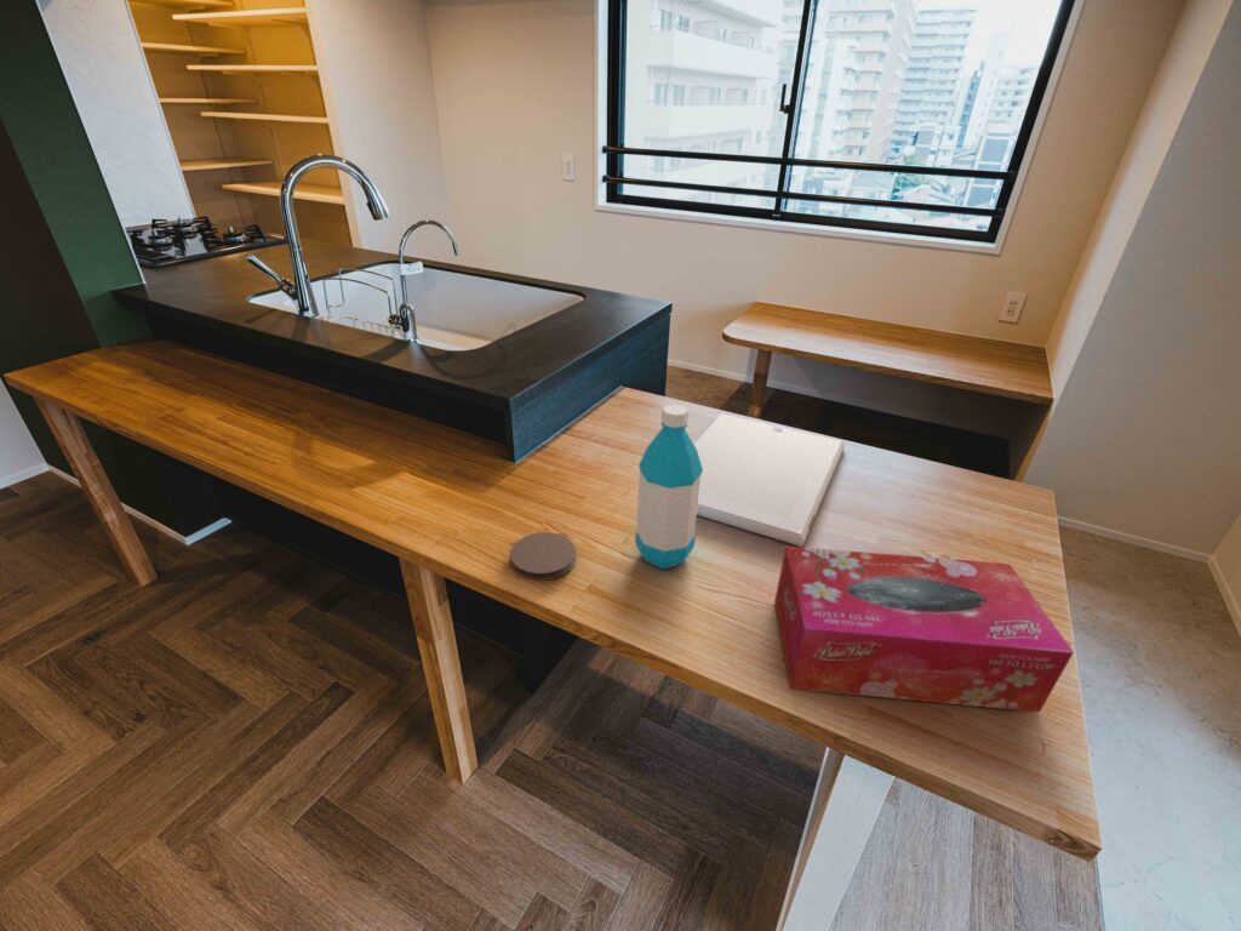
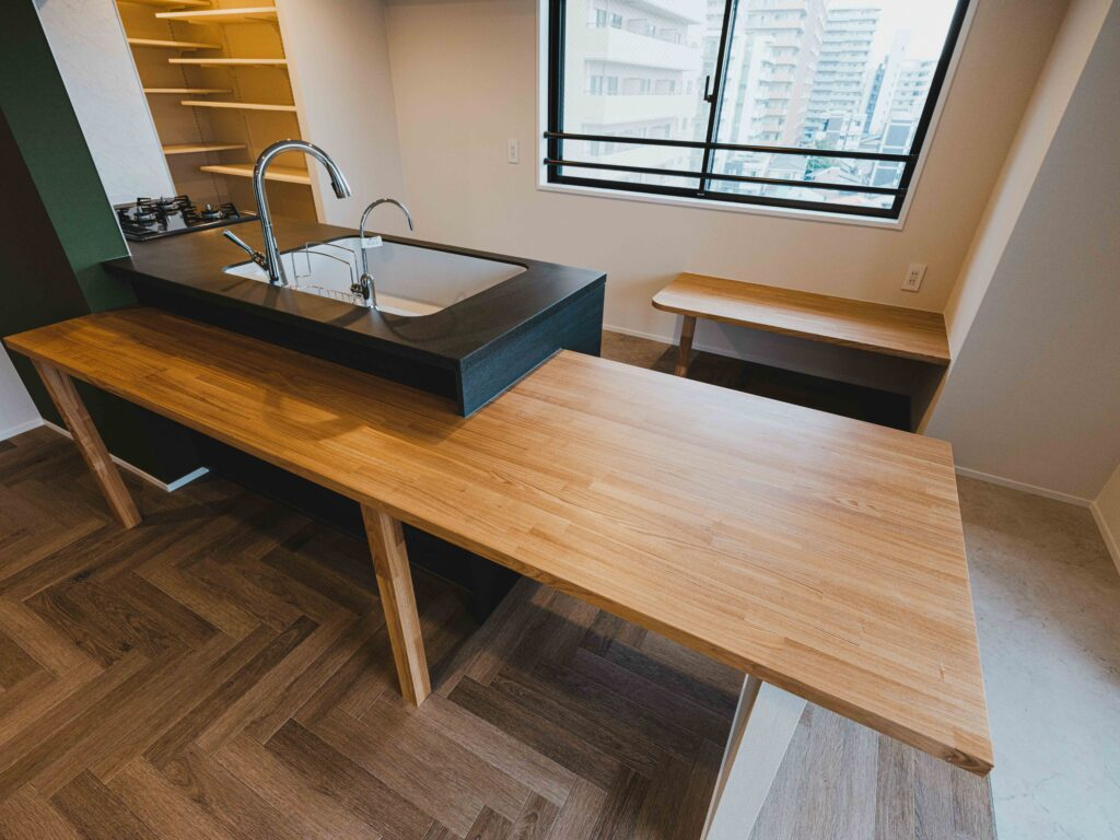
- tissue box [773,544,1075,714]
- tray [693,412,846,547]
- coaster [509,531,577,582]
- water bottle [634,404,703,571]
